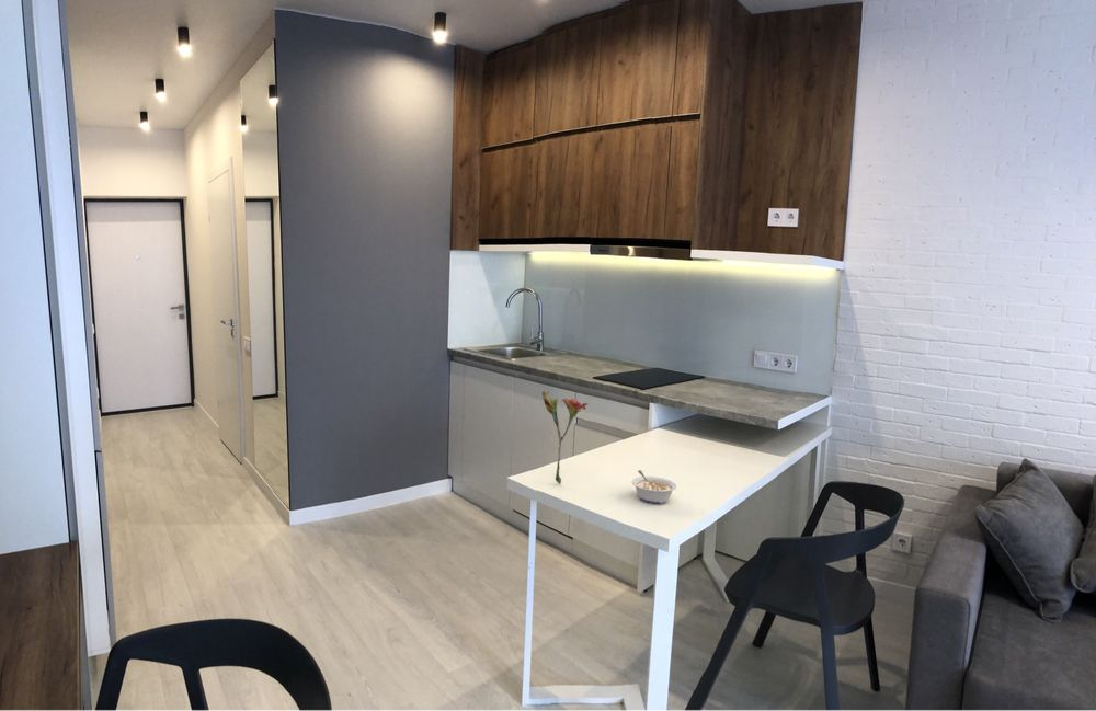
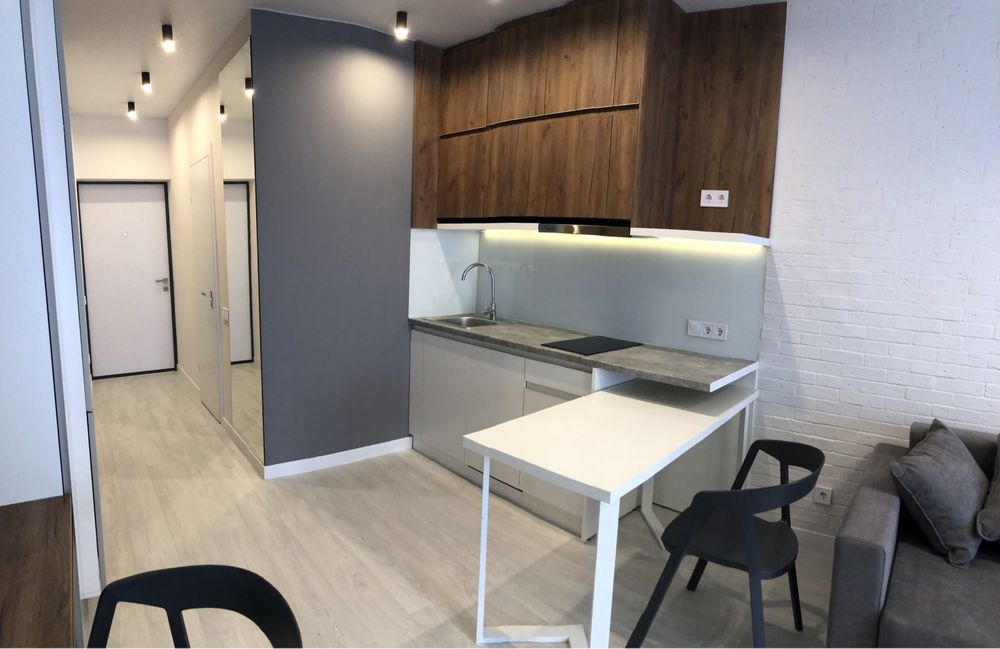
- flower [541,389,589,485]
- legume [631,469,677,505]
